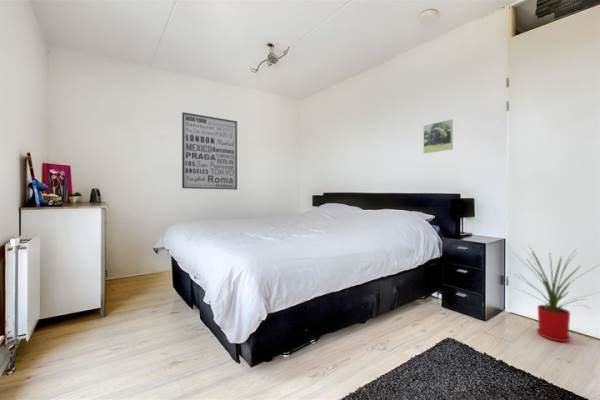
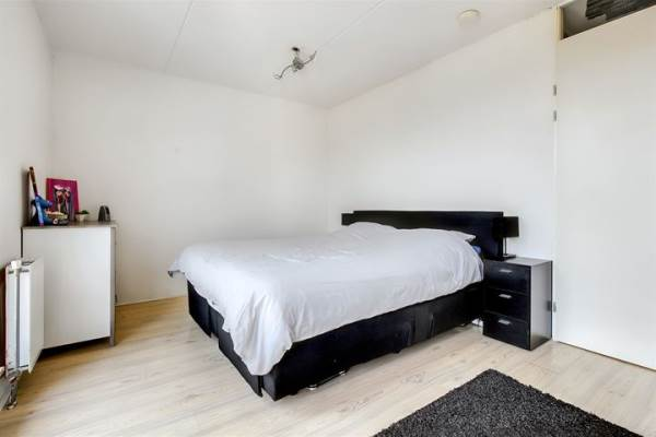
- wall art [181,111,238,191]
- house plant [513,244,600,343]
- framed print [423,118,454,154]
